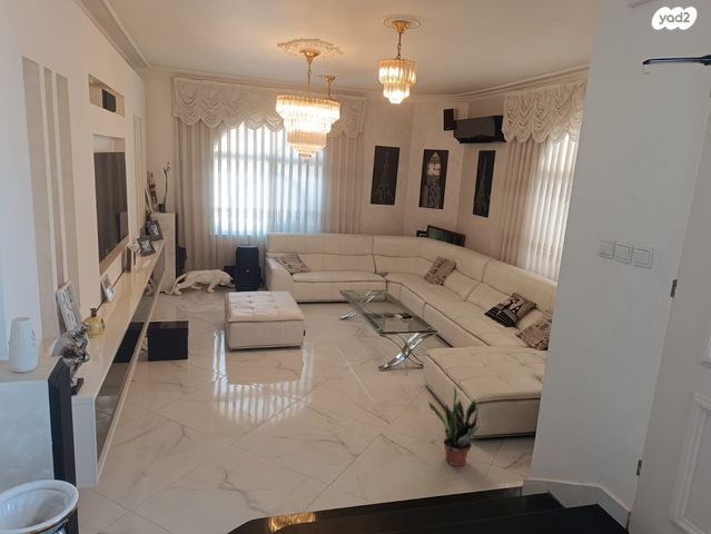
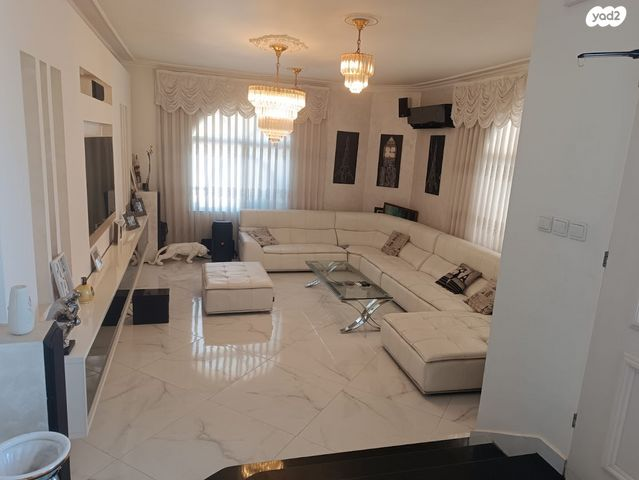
- potted plant [427,385,488,467]
